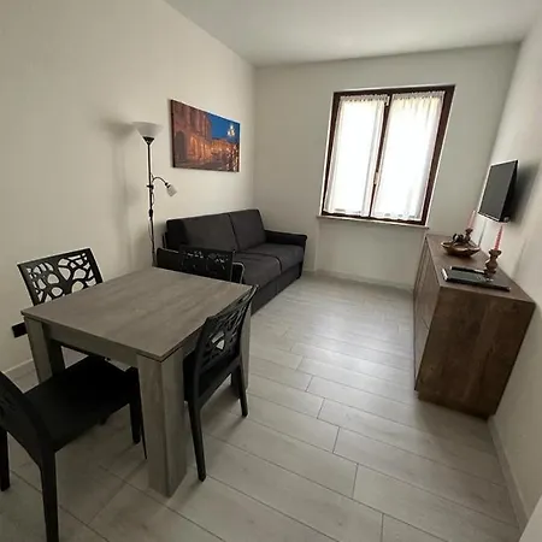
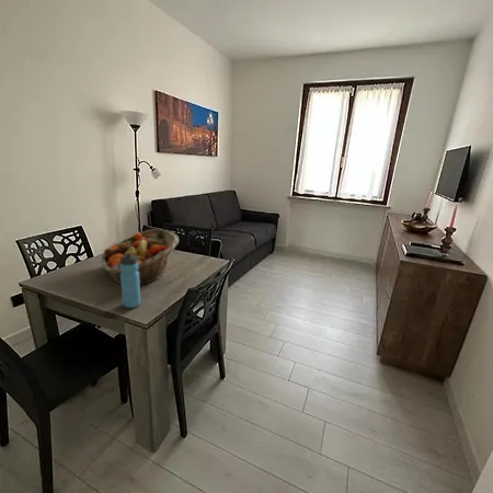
+ water bottle [119,253,141,309]
+ fruit basket [100,228,180,285]
